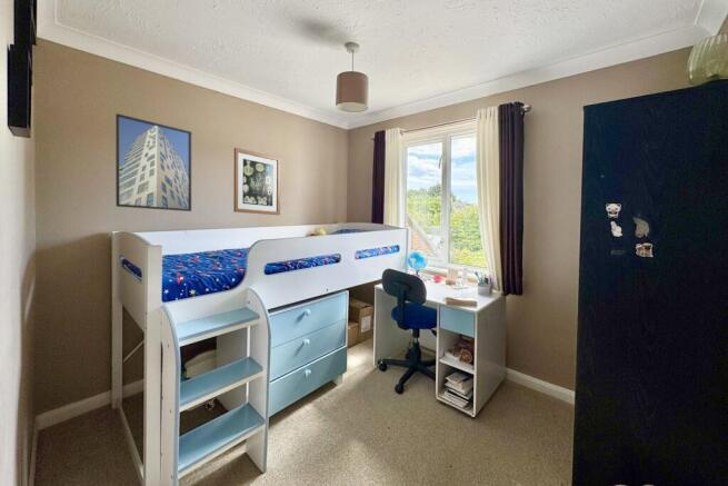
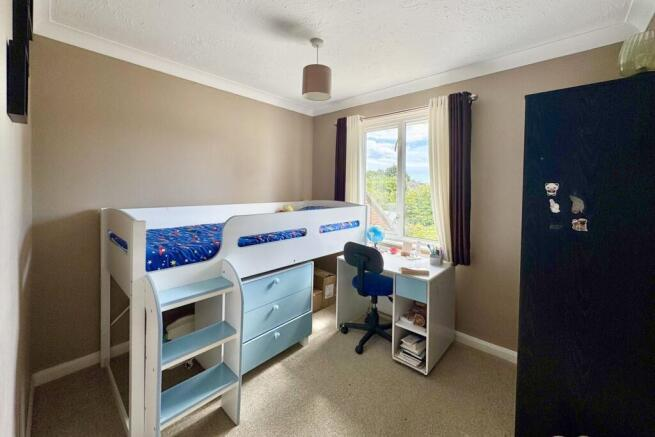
- wall art [232,147,281,216]
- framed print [114,112,192,212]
